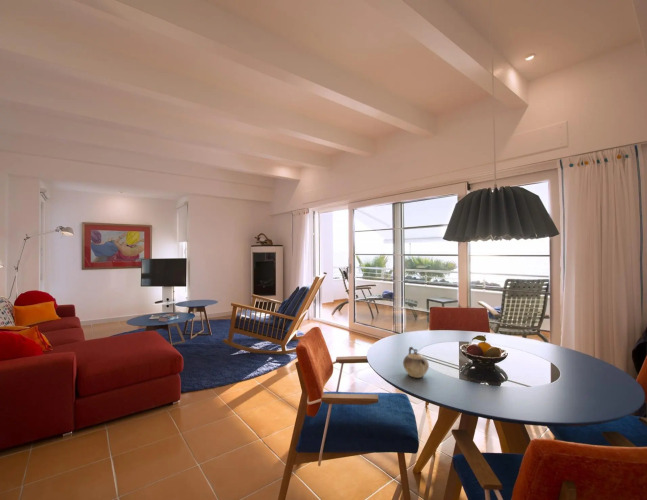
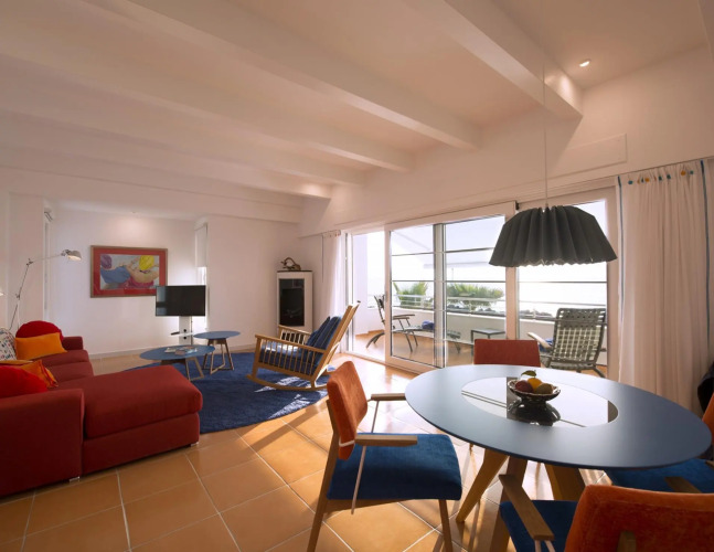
- teapot [402,346,430,379]
